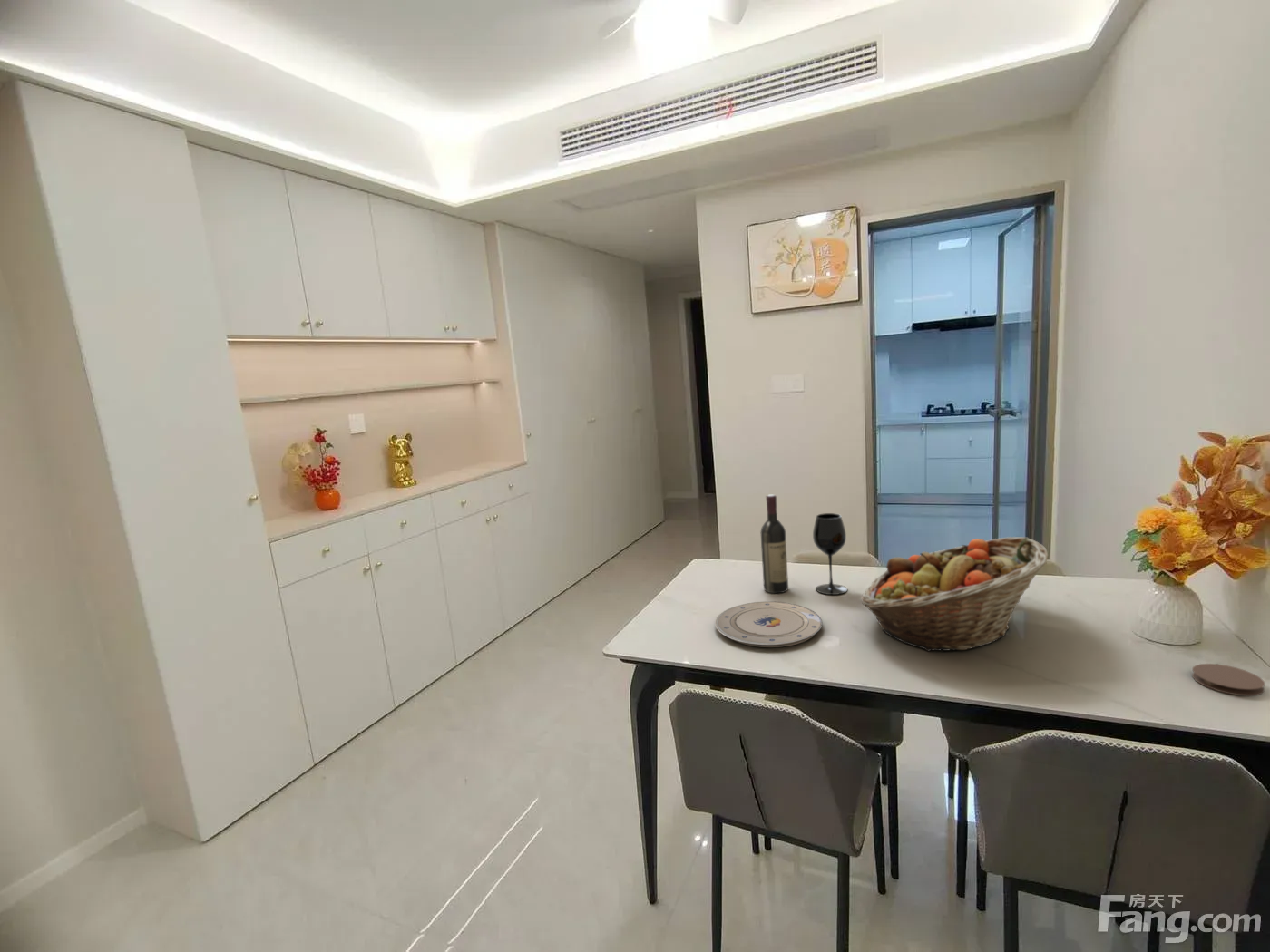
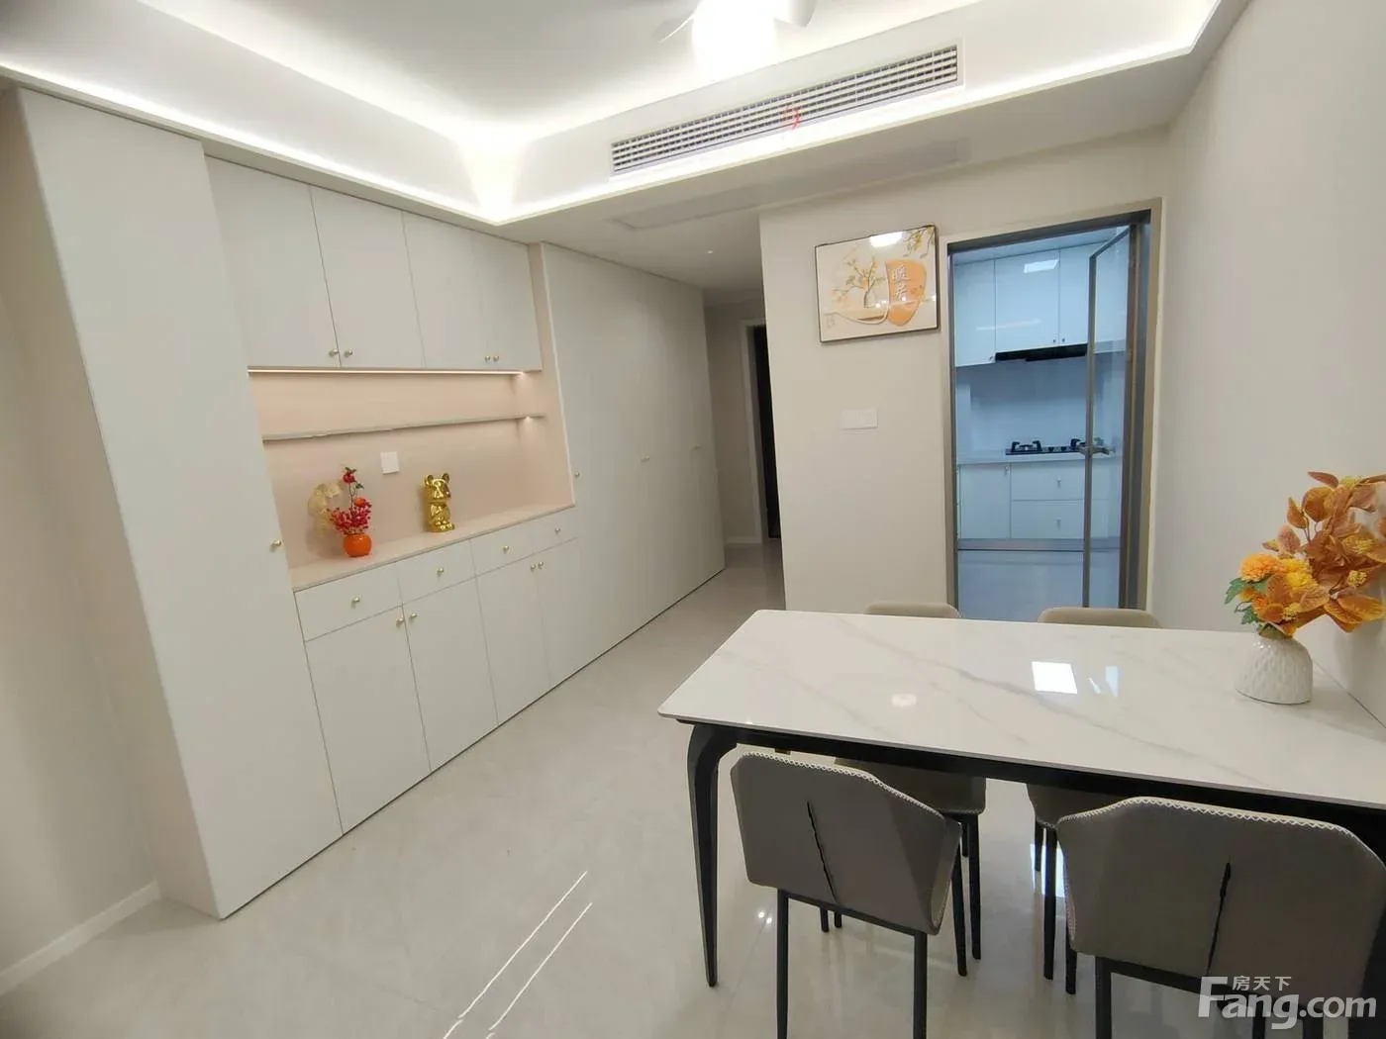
- wine bottle [759,494,789,594]
- wineglass [812,512,848,596]
- coaster [1191,663,1265,697]
- plate [714,601,823,648]
- fruit basket [860,536,1049,652]
